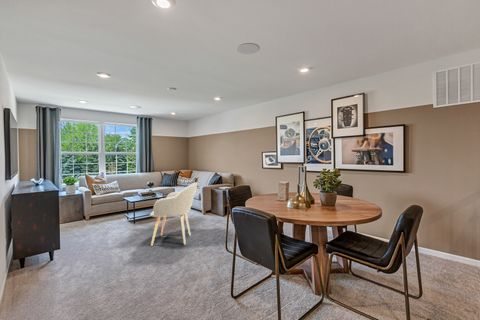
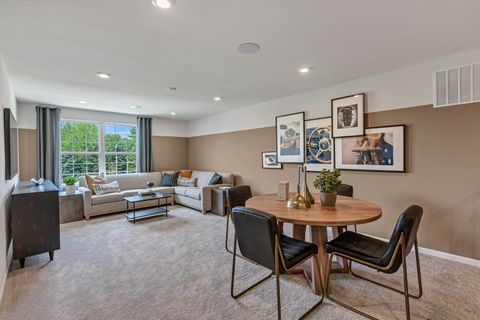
- armchair [149,181,198,247]
